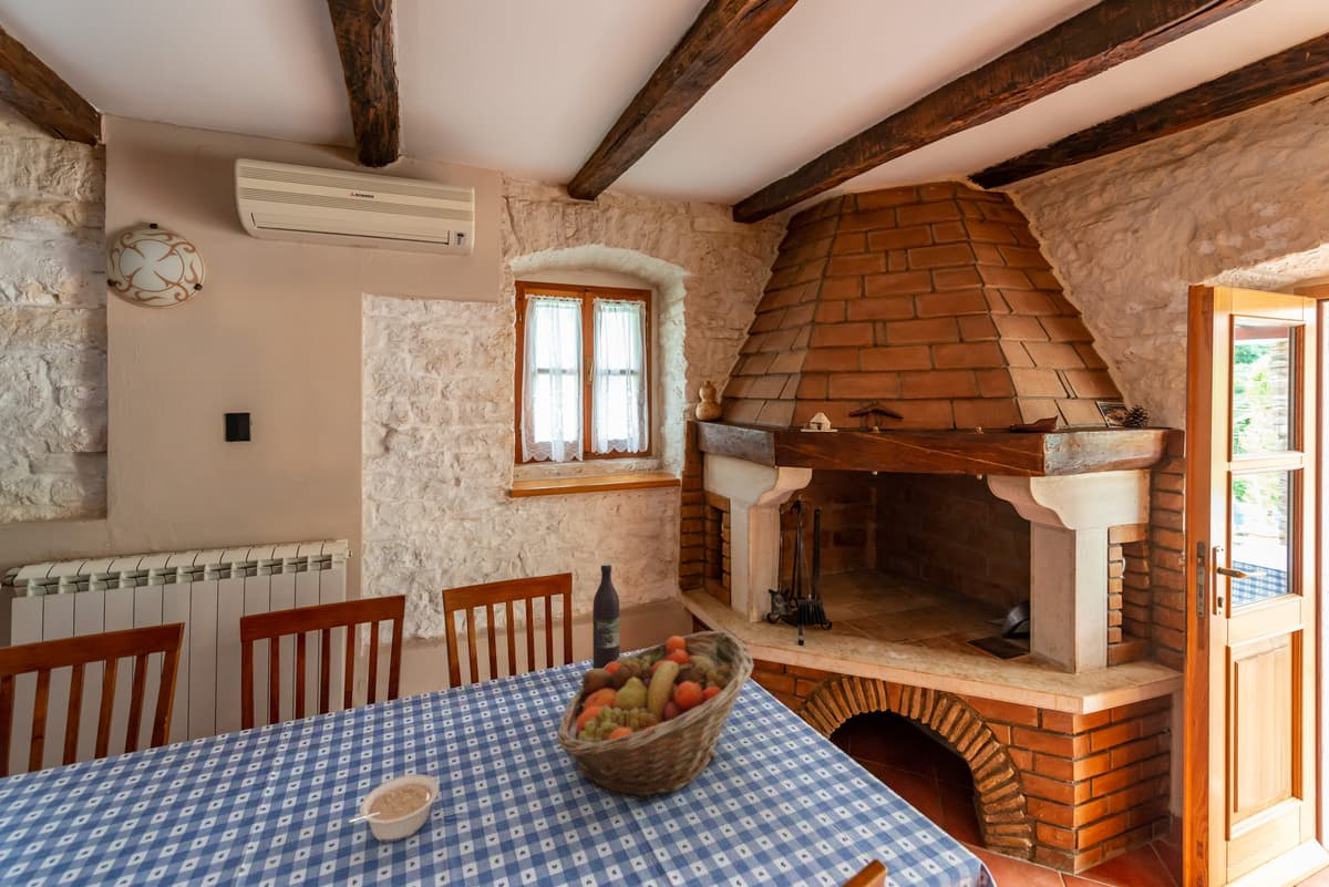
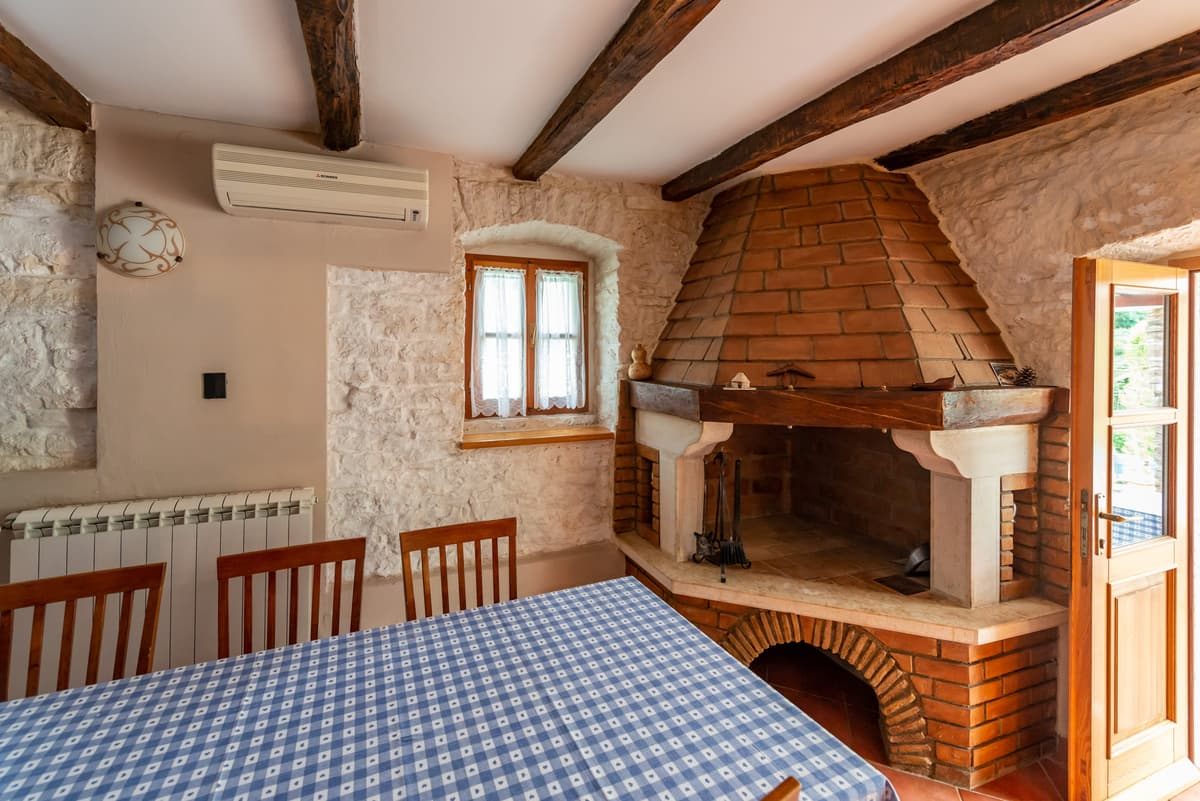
- wine bottle [593,563,620,669]
- fruit basket [556,630,755,803]
- legume [344,773,440,844]
